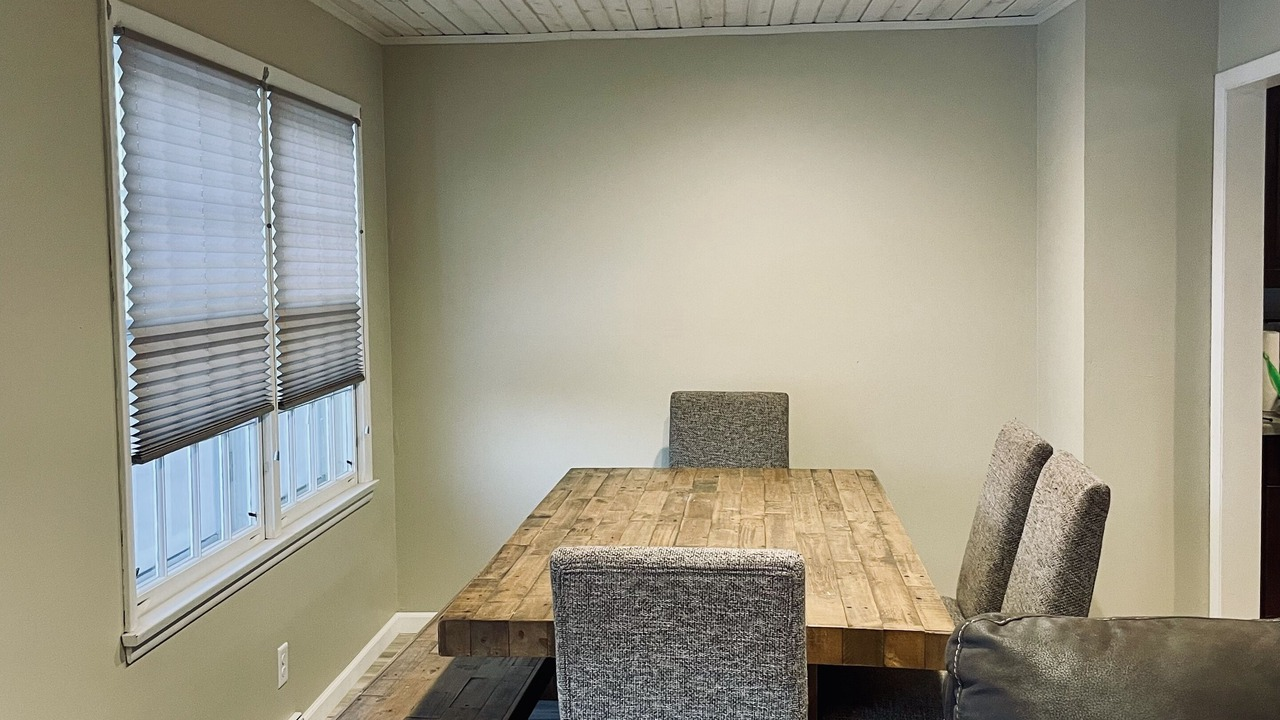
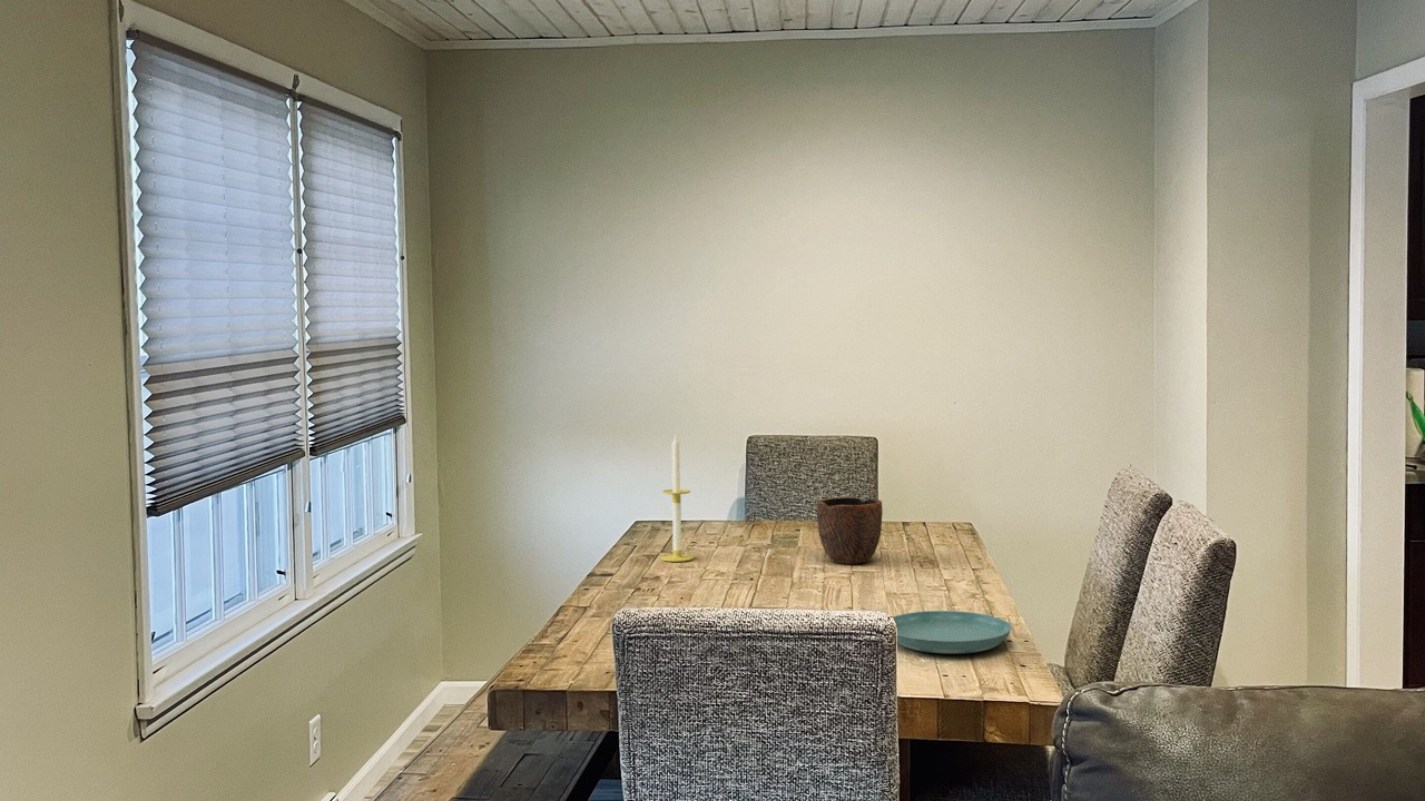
+ bowl [816,496,884,565]
+ candle [660,435,695,563]
+ saucer [892,610,1013,655]
